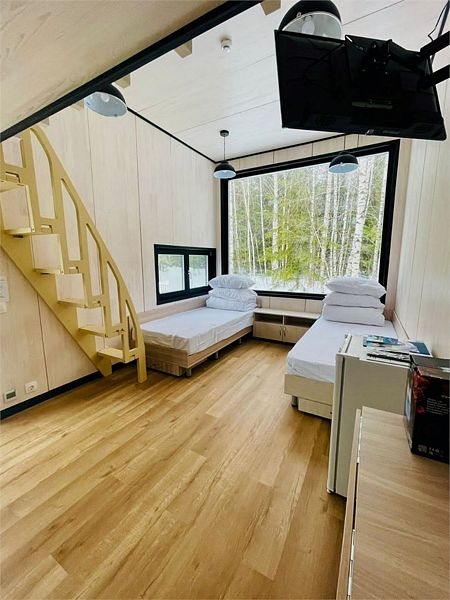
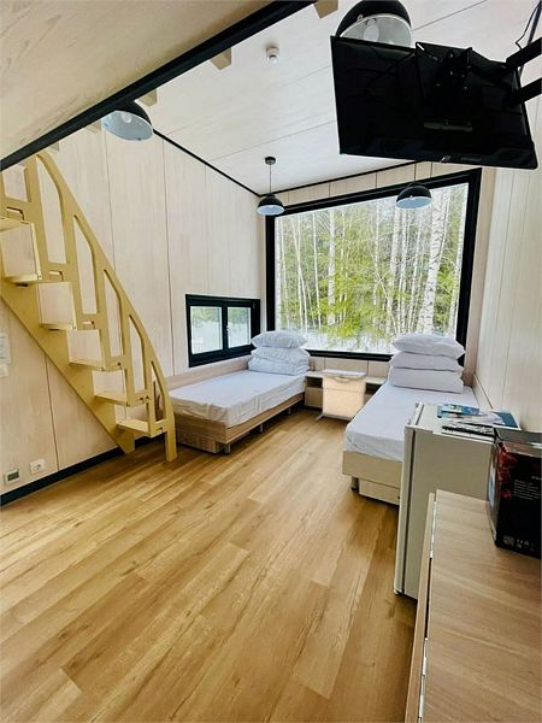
+ laundry hamper [314,368,367,422]
